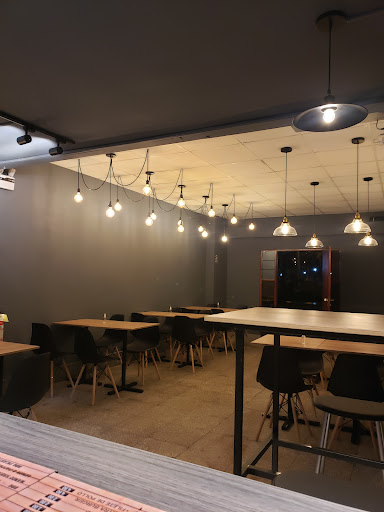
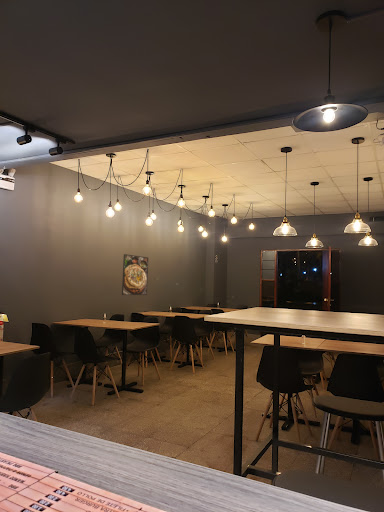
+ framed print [121,253,149,296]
